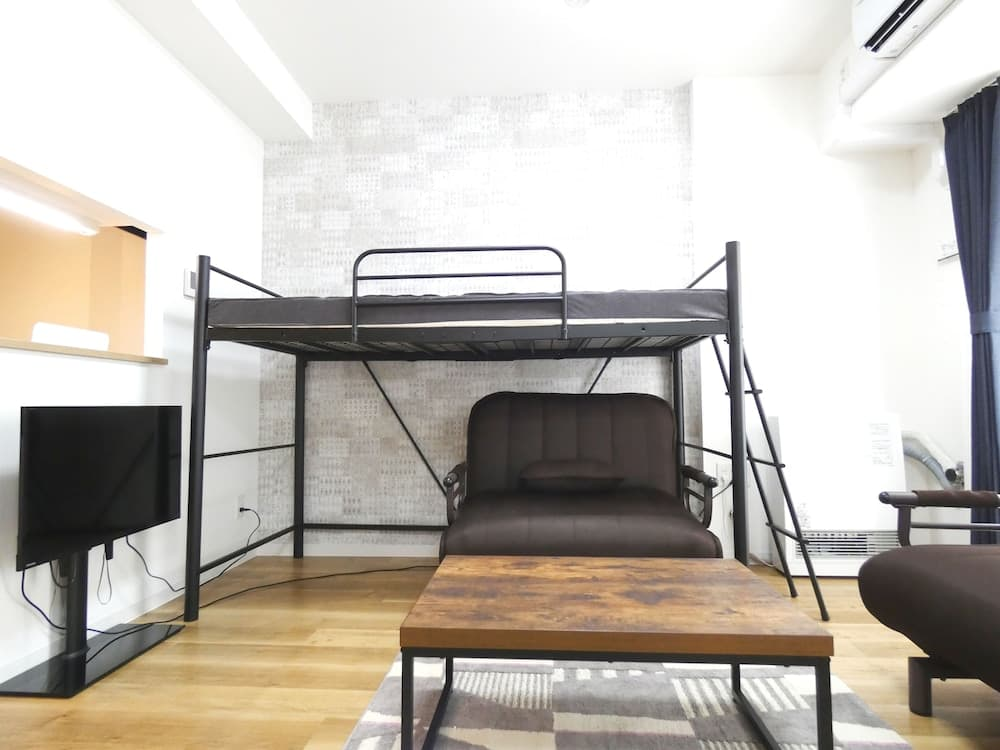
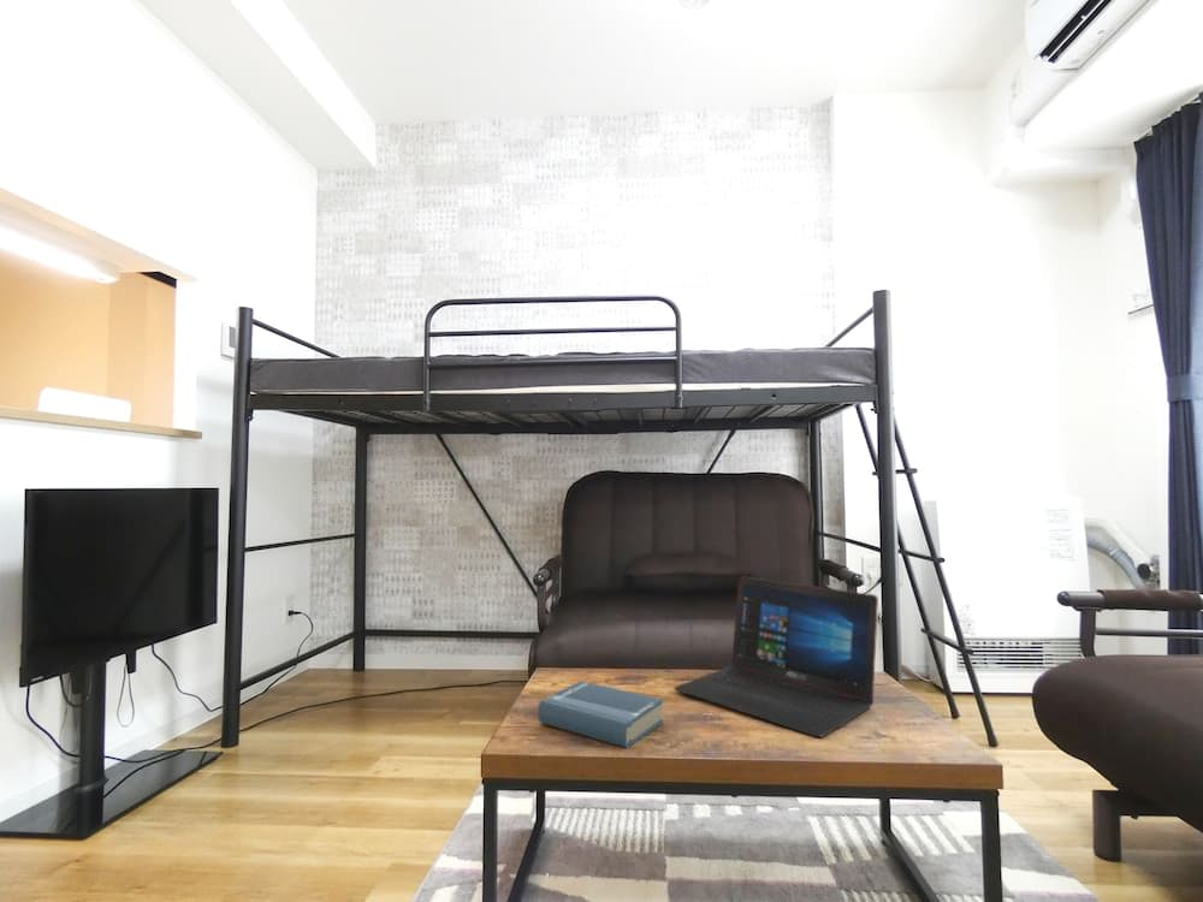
+ laptop [674,575,879,738]
+ hardback book [537,680,664,749]
